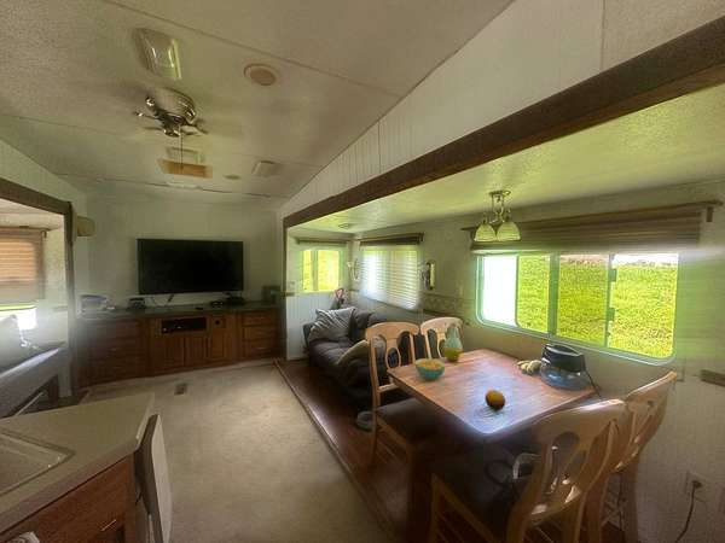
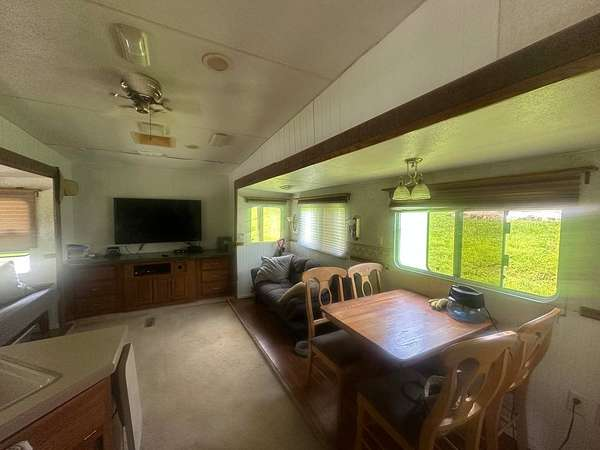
- cereal bowl [414,357,446,381]
- fruit [483,389,506,411]
- bottle [442,322,464,364]
